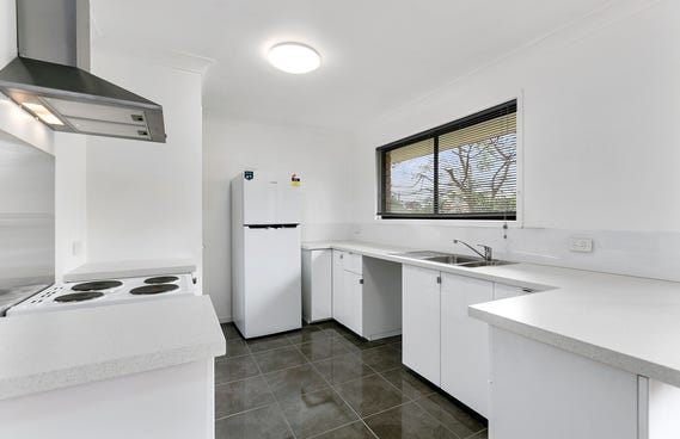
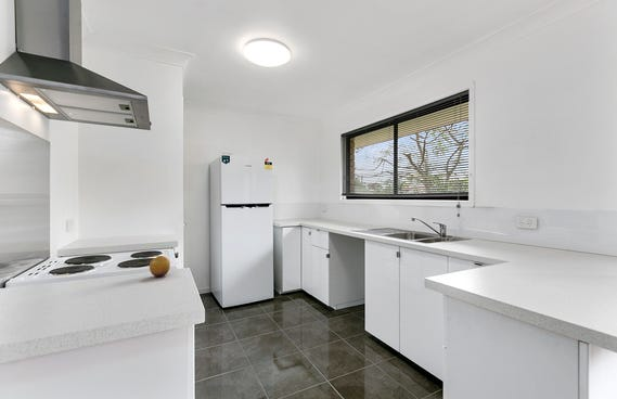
+ fruit [149,255,171,279]
